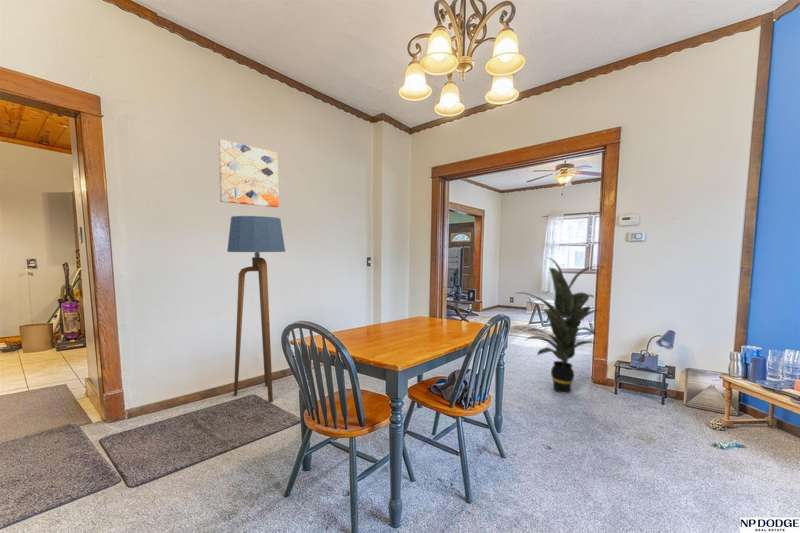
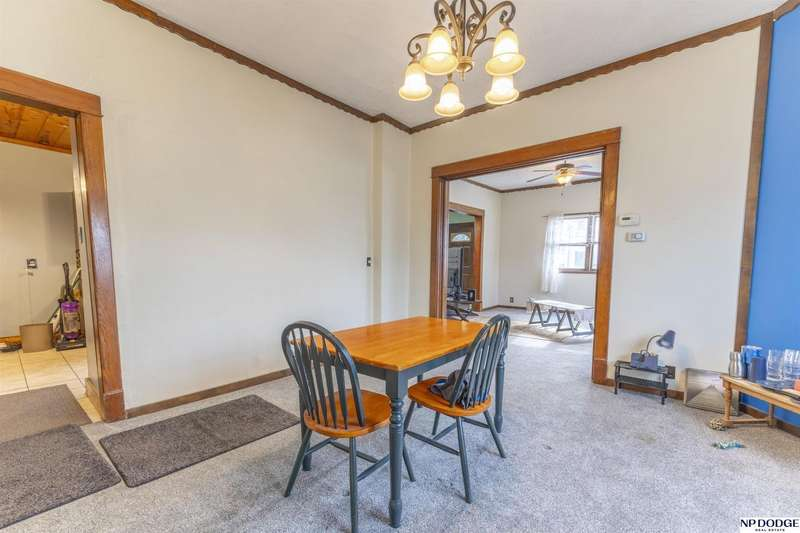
- indoor plant [513,257,608,394]
- wall art [218,139,280,208]
- floor lamp [226,215,286,404]
